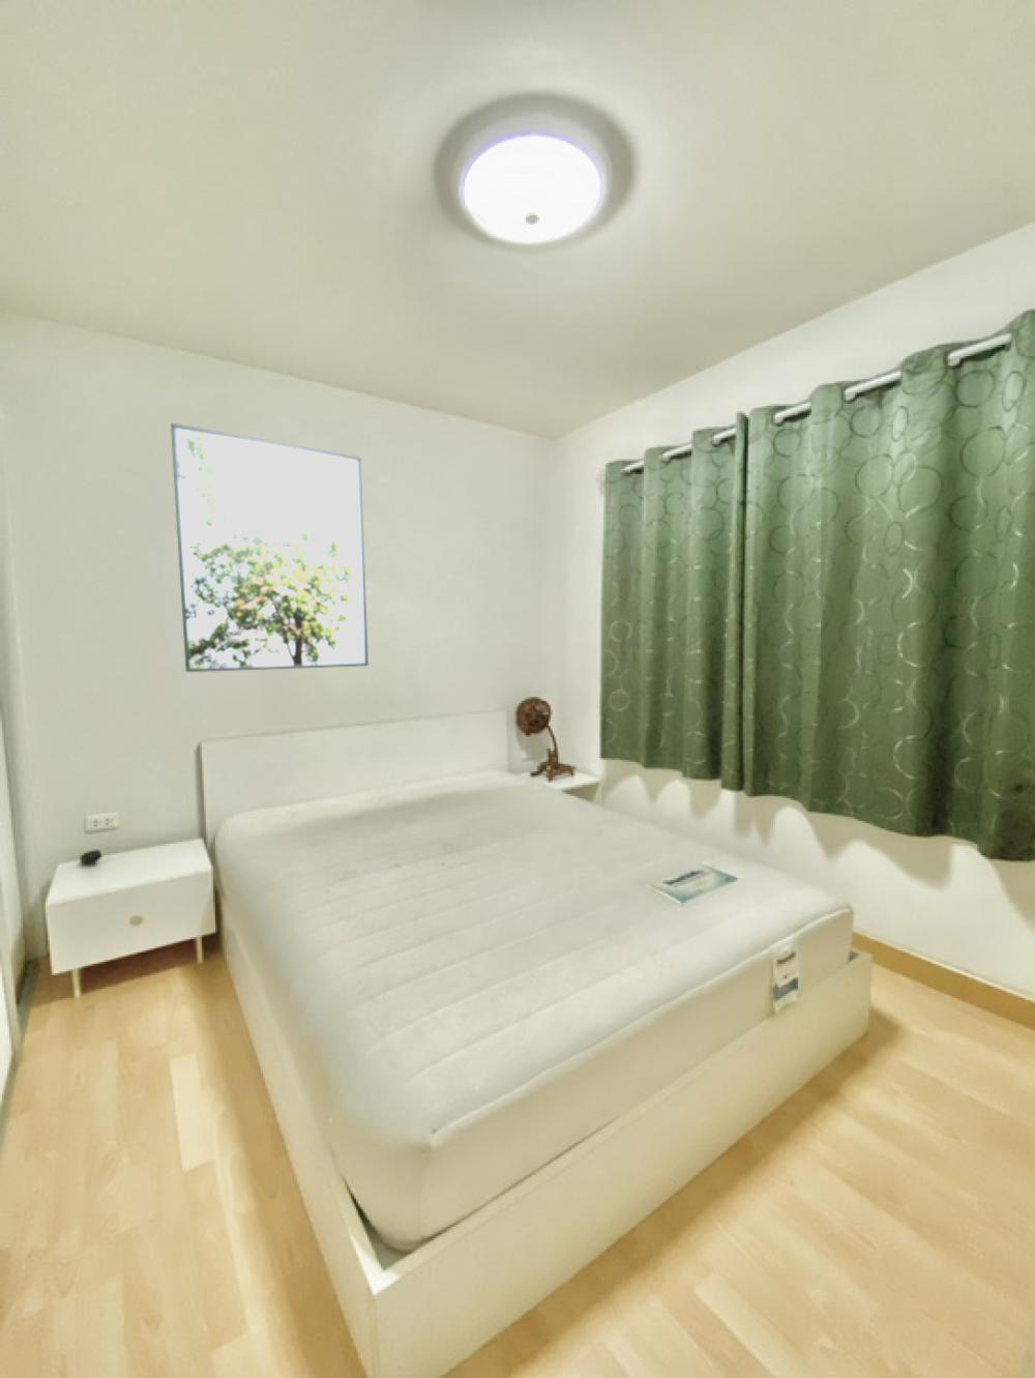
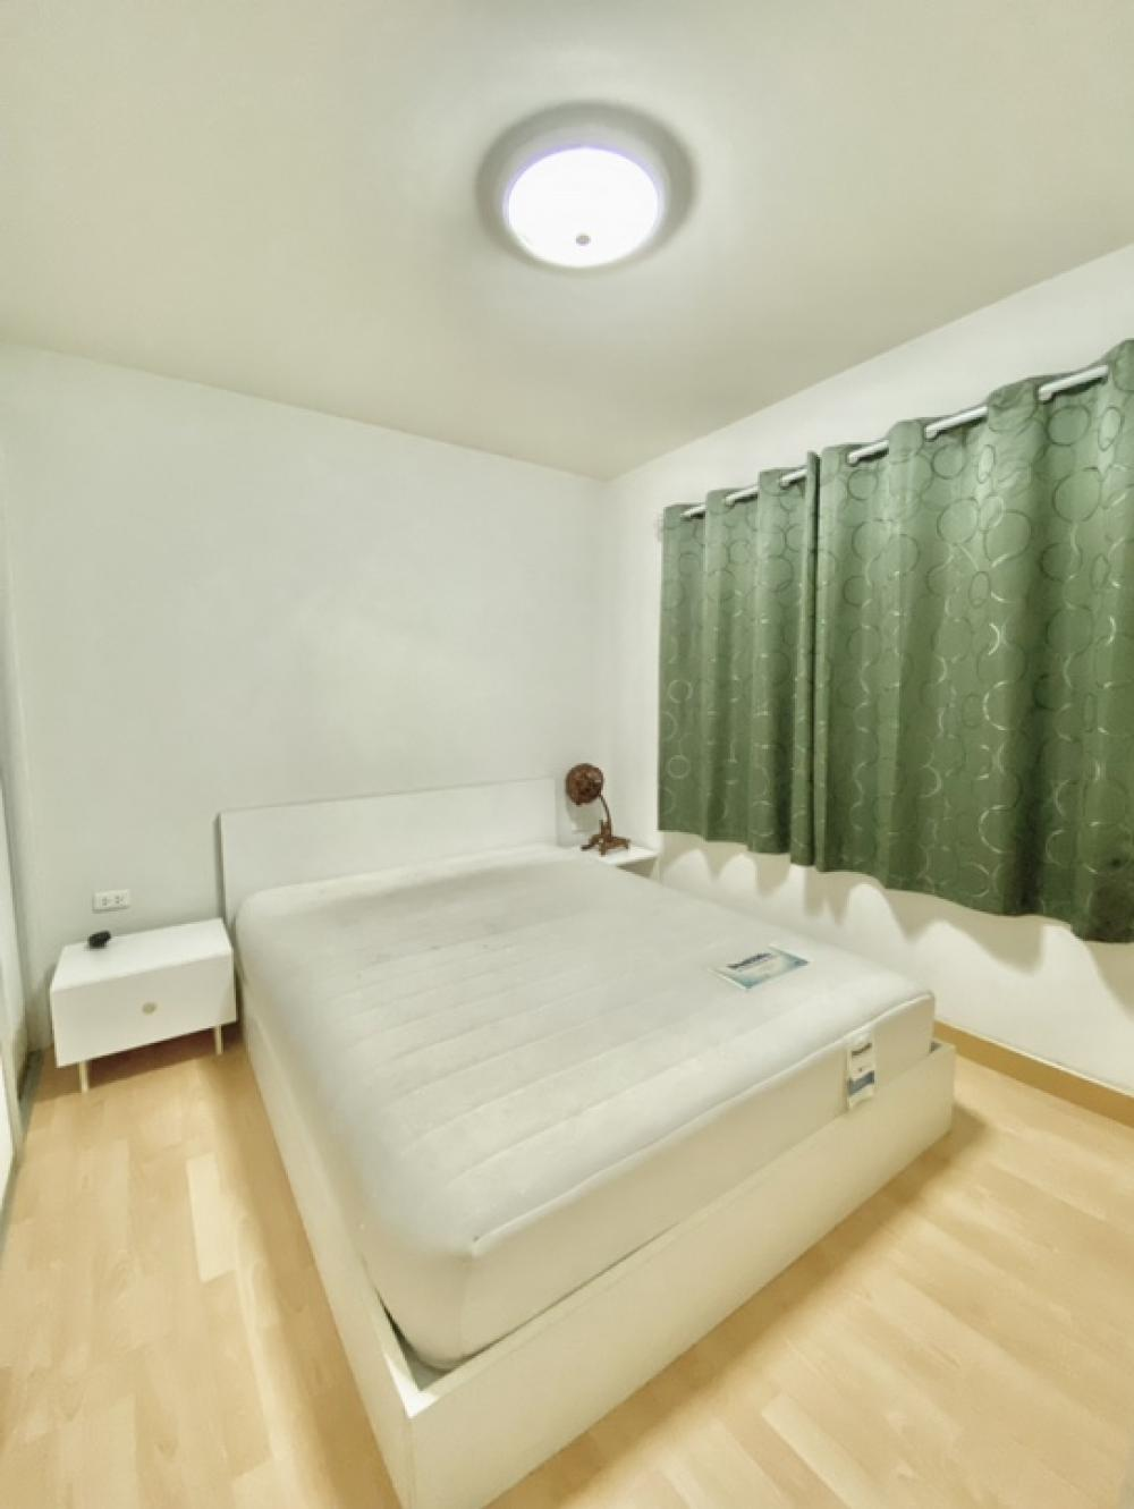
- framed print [170,422,370,673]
